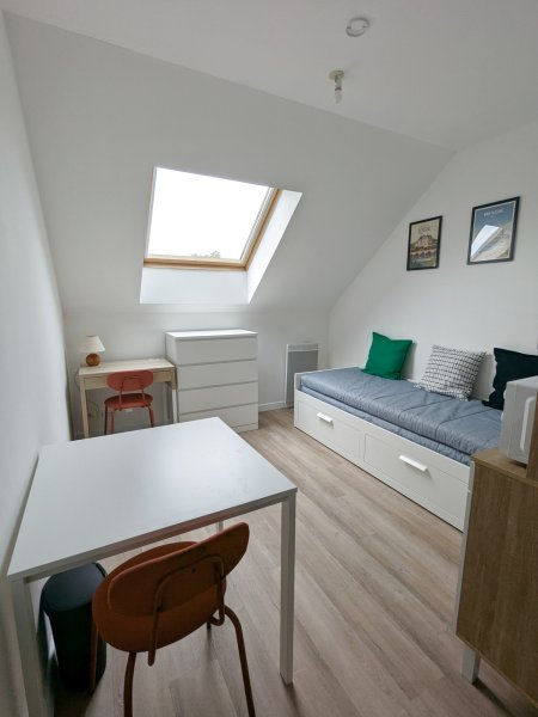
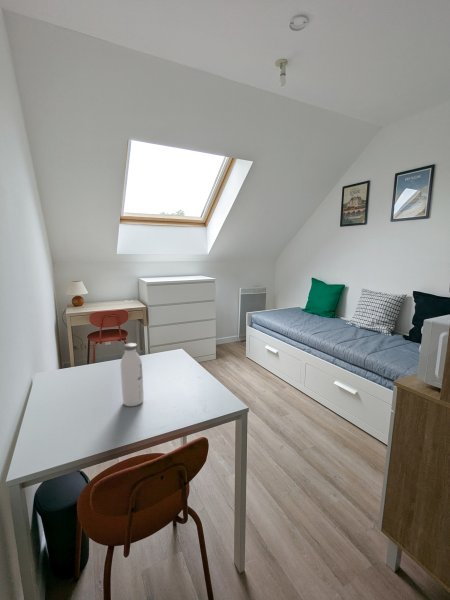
+ water bottle [120,342,145,407]
